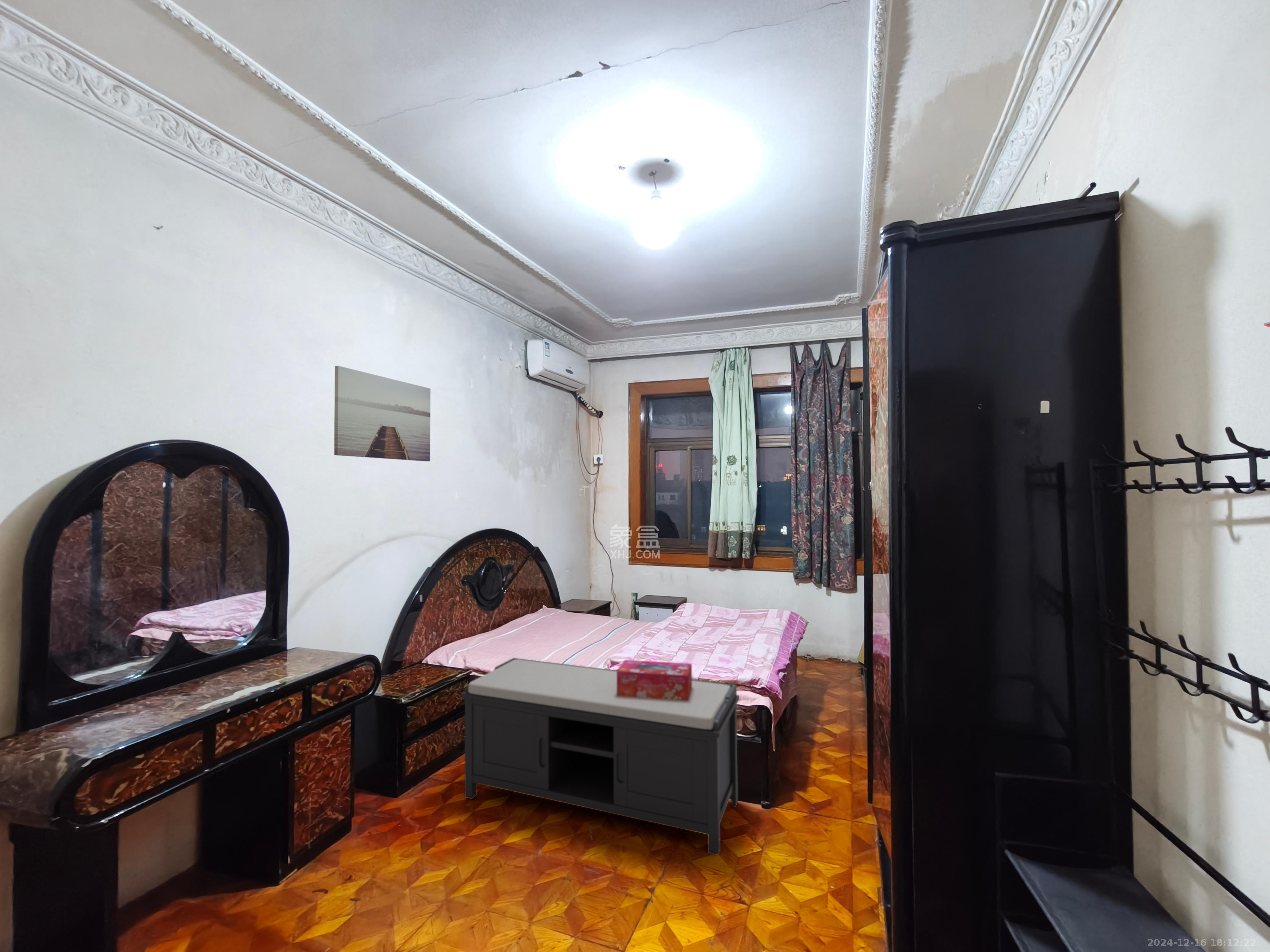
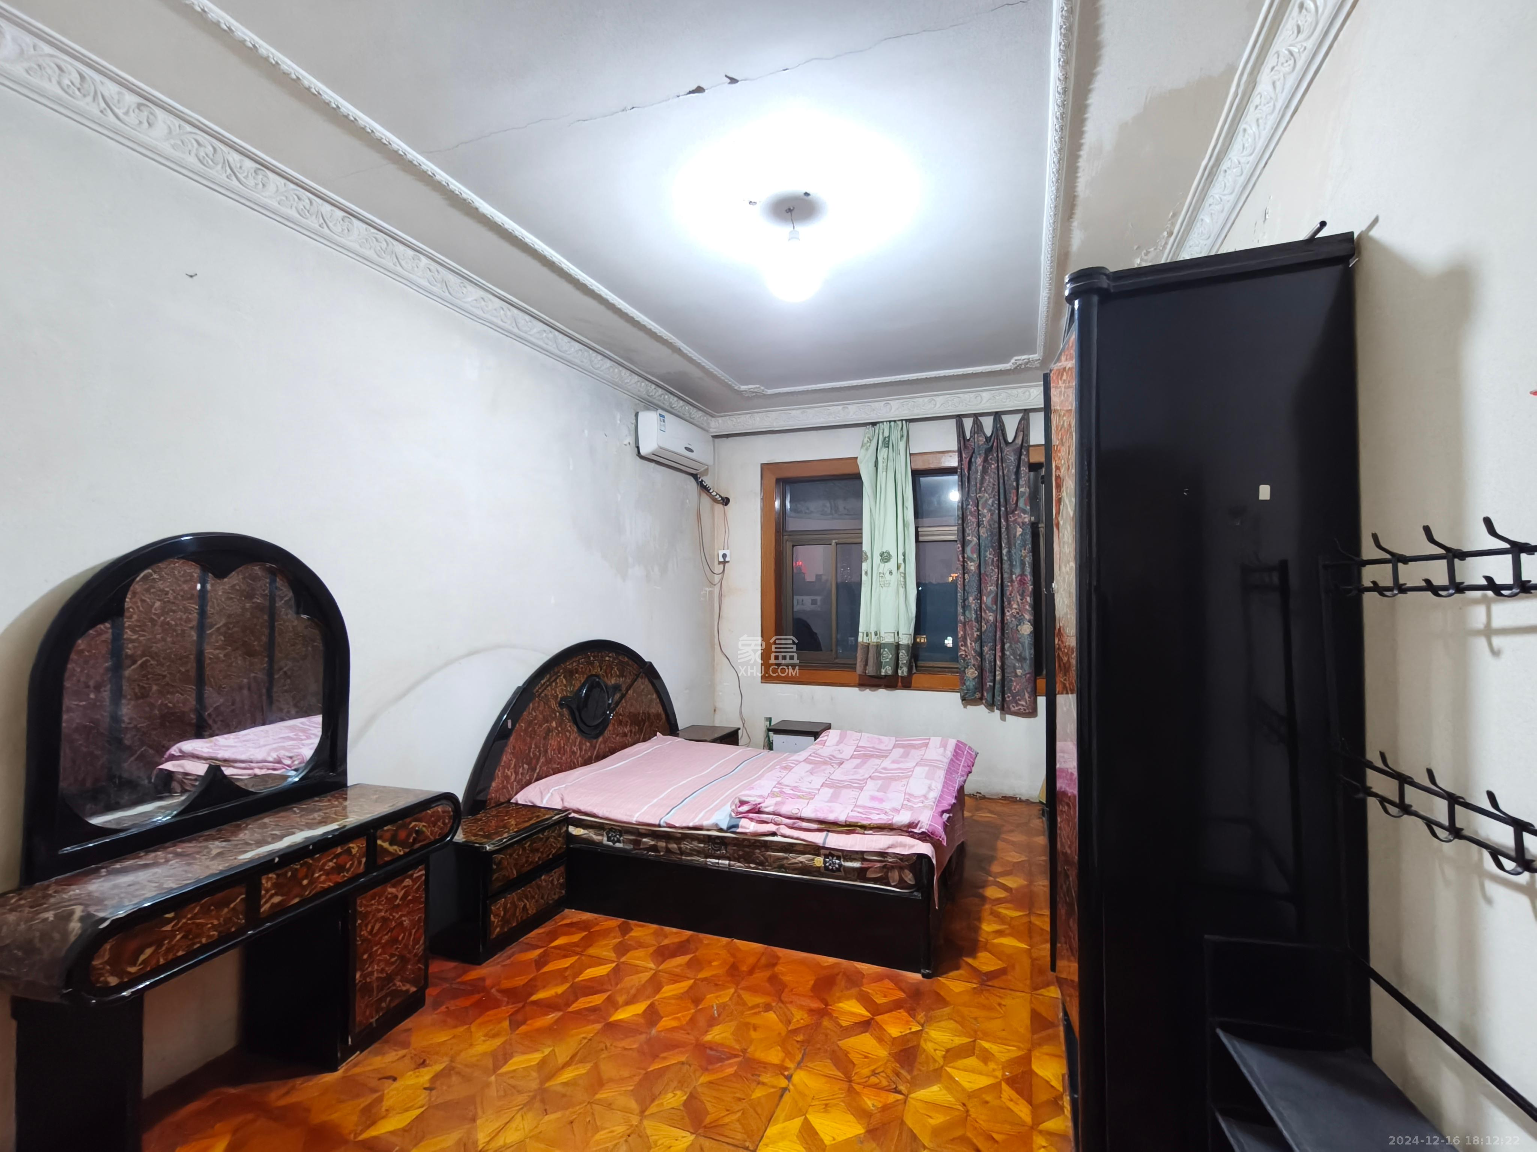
- bench [461,658,740,856]
- tissue box [617,659,692,701]
- wall art [334,365,431,462]
